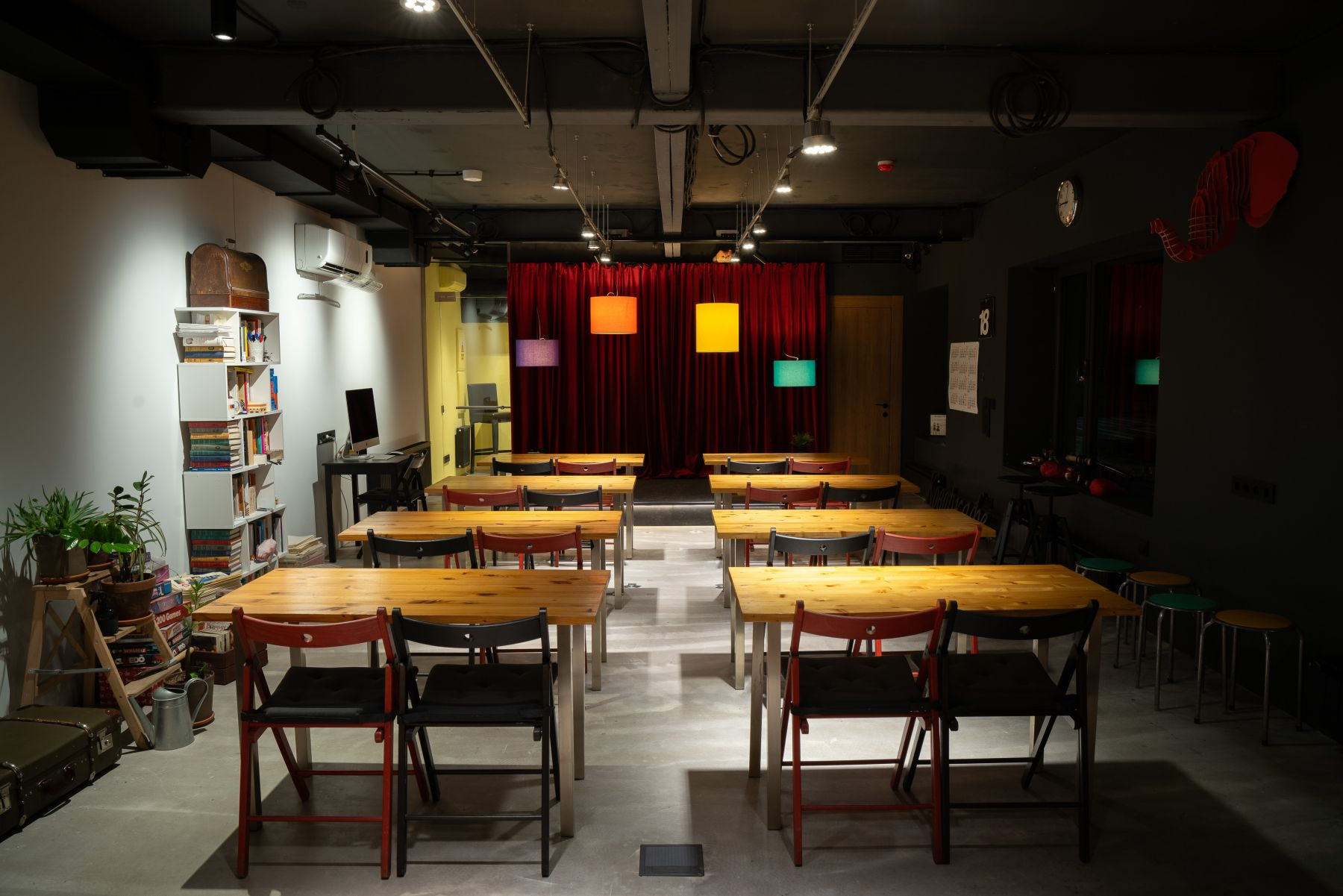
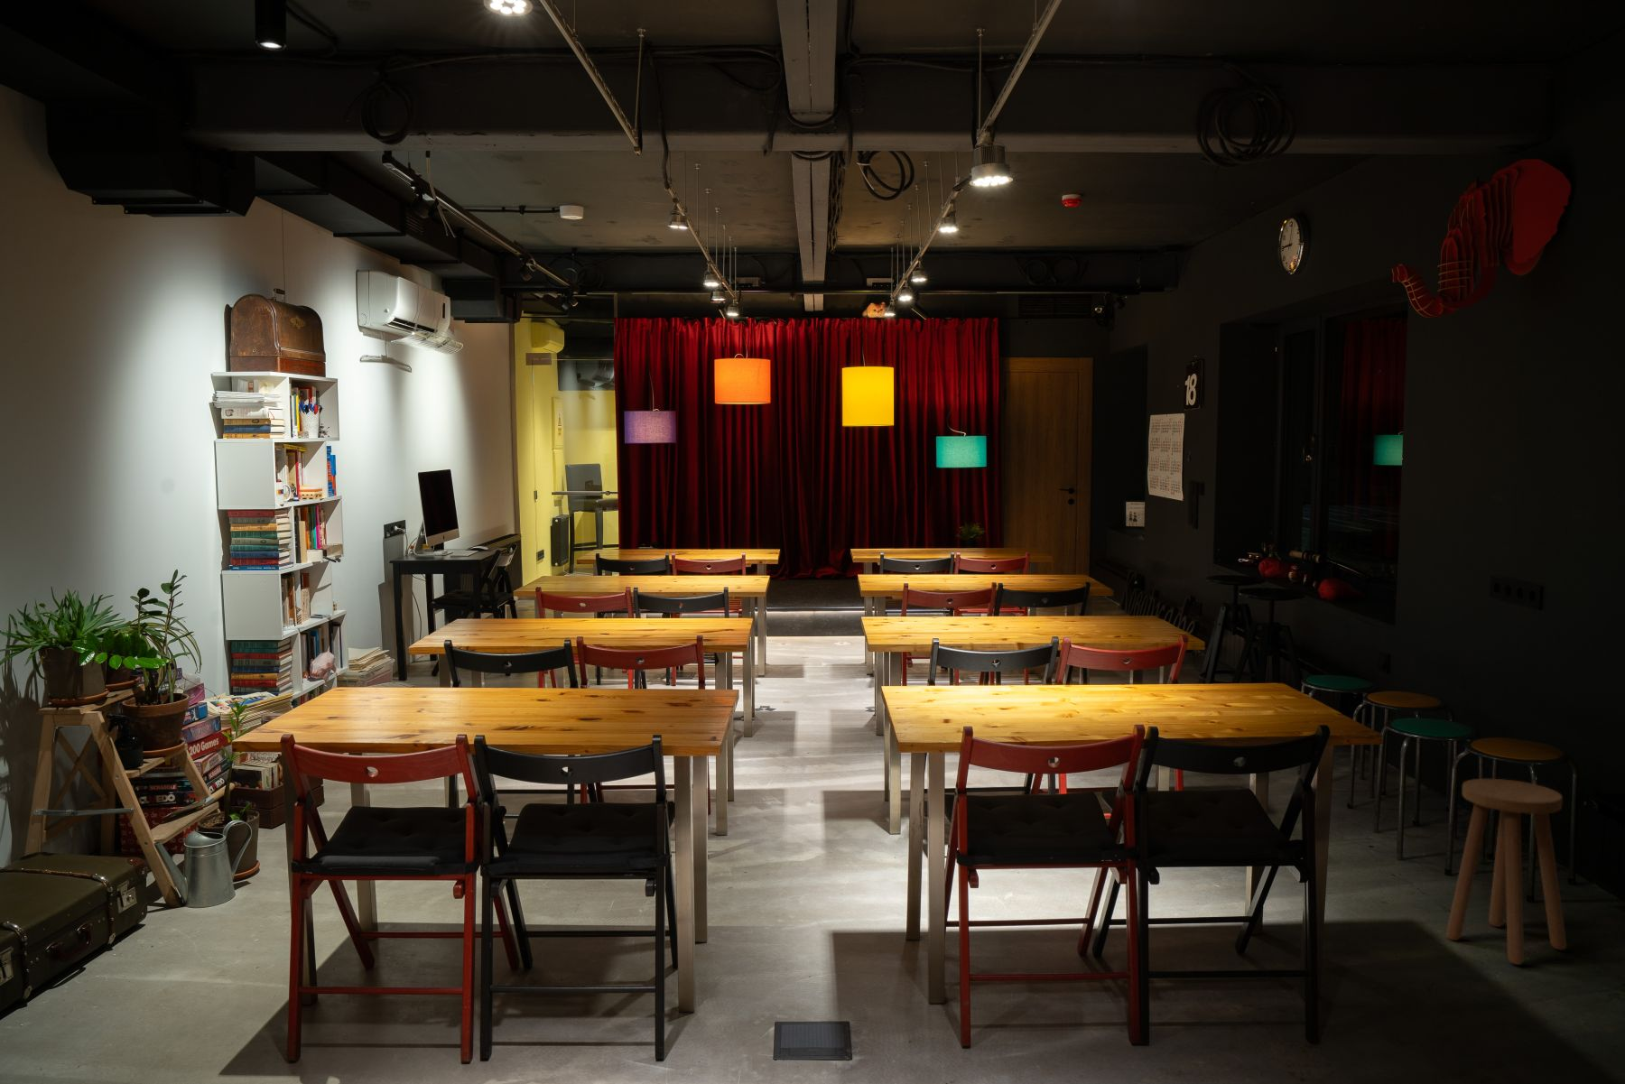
+ stool [1446,778,1567,965]
